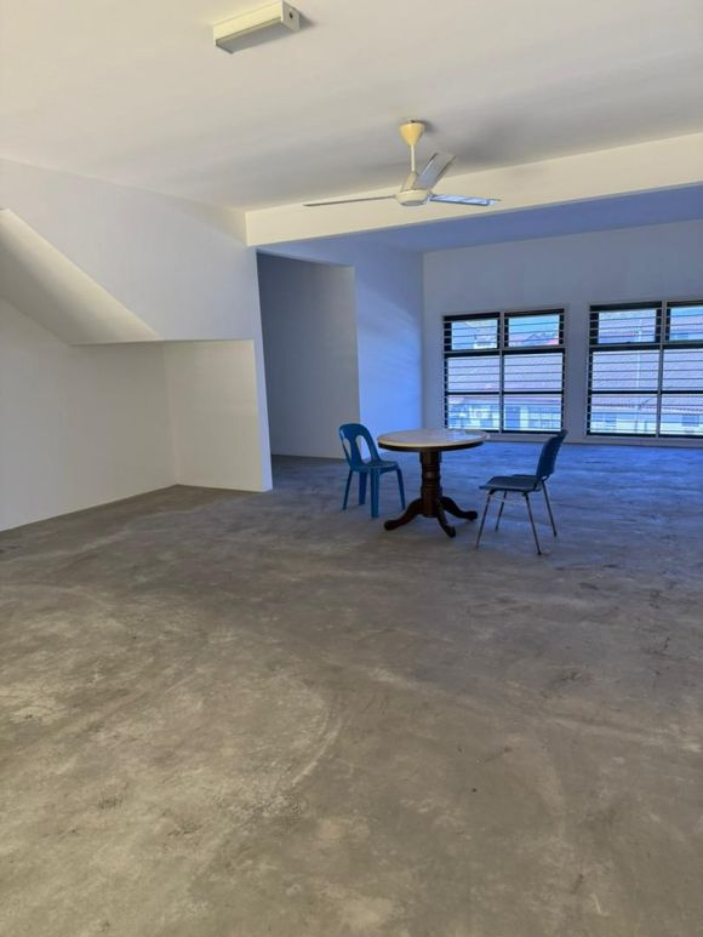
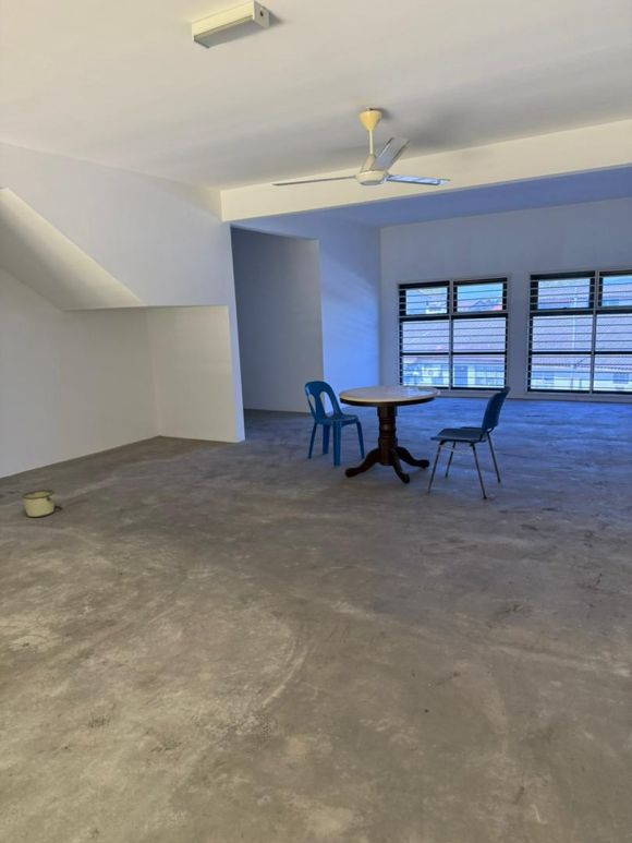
+ bucket [21,489,62,518]
